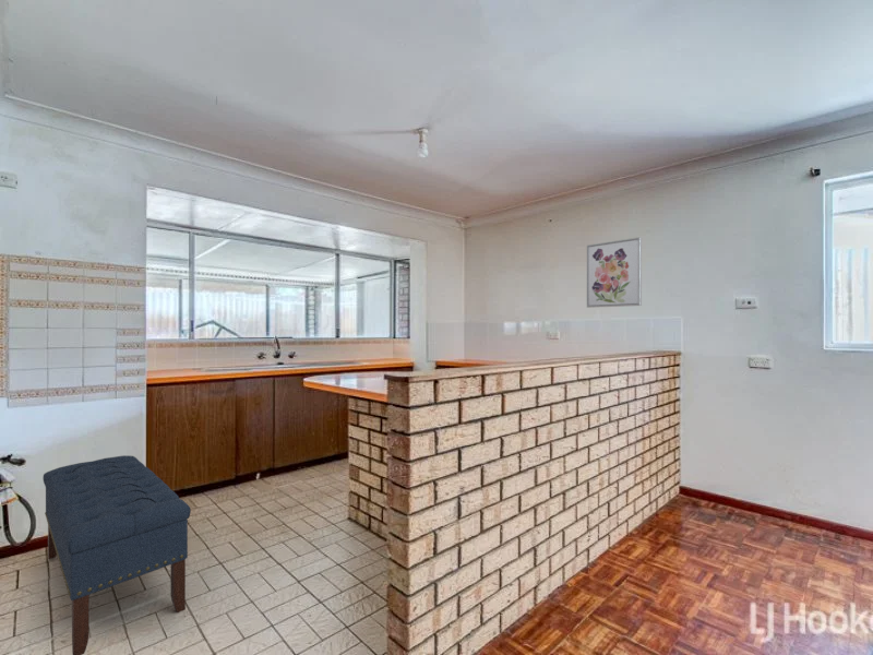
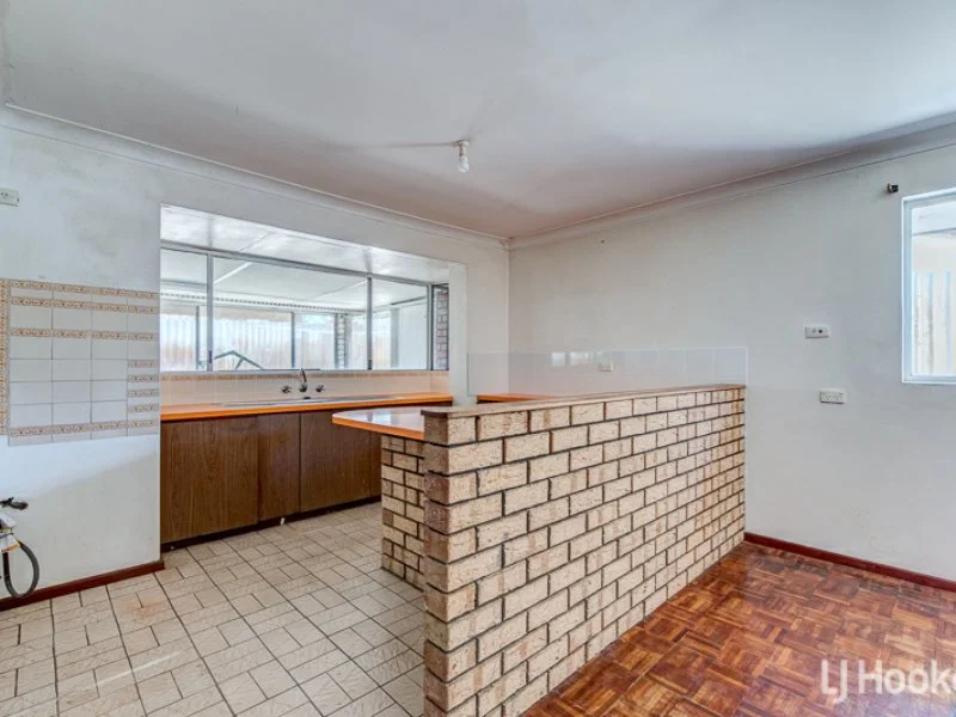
- bench [41,454,192,655]
- wall art [586,236,643,309]
